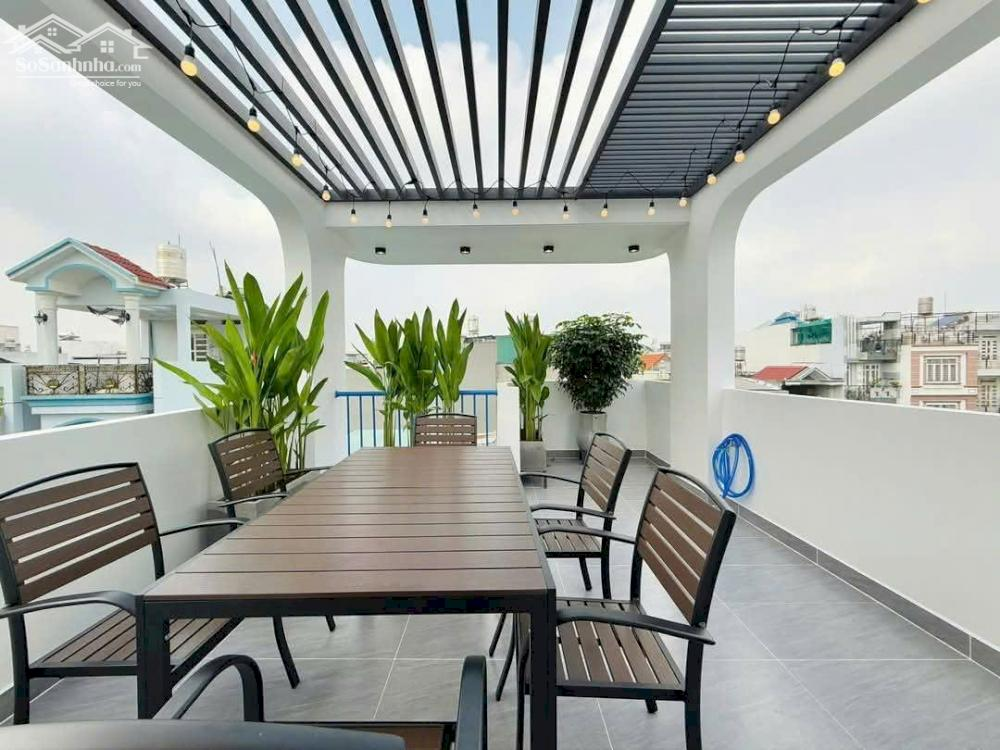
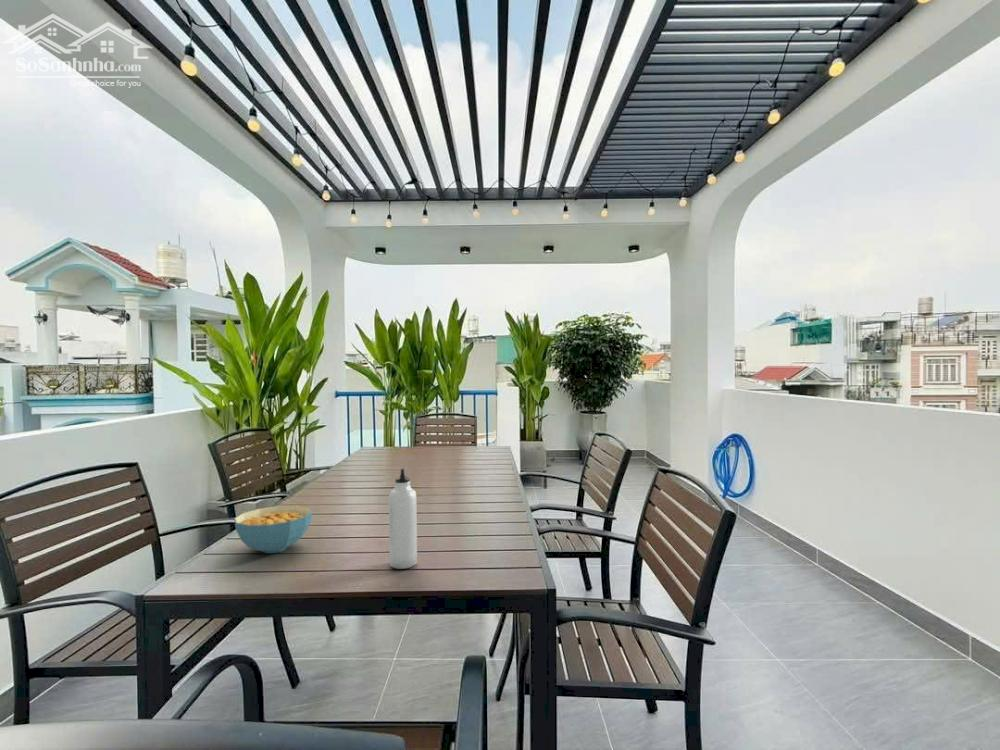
+ cereal bowl [233,504,313,554]
+ water bottle [388,466,418,570]
